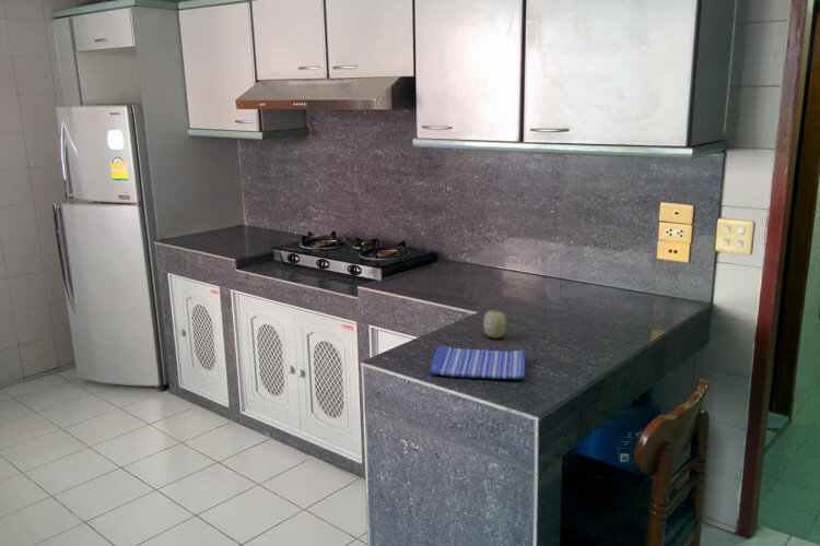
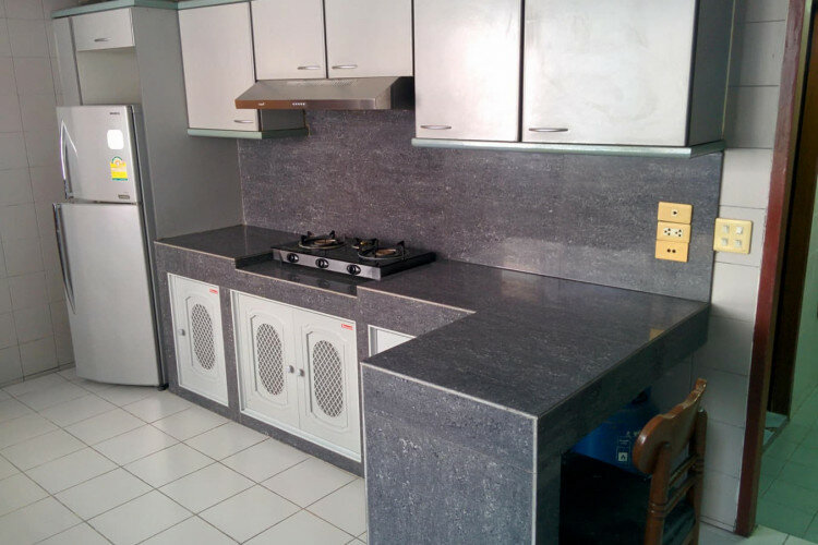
- dish towel [429,344,526,380]
- fruit [482,309,507,339]
